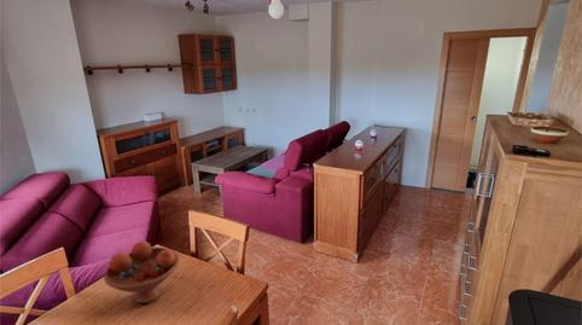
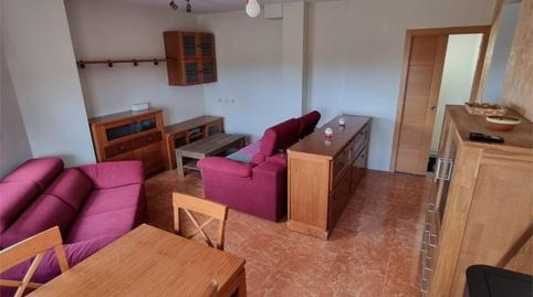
- fruit bowl [103,240,180,304]
